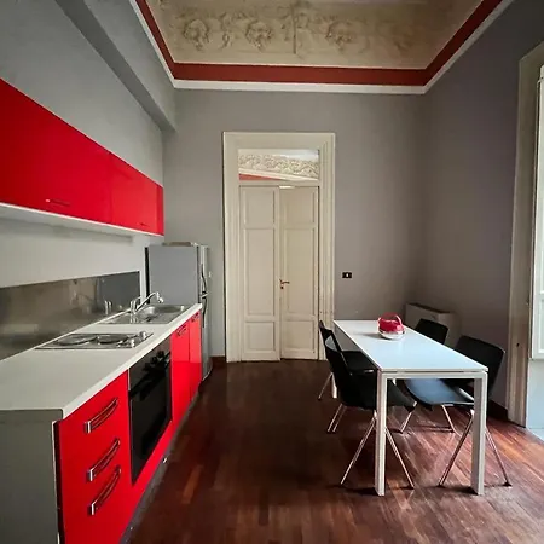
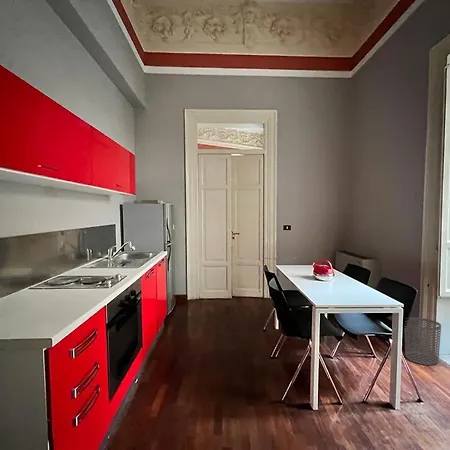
+ waste bin [404,317,442,366]
